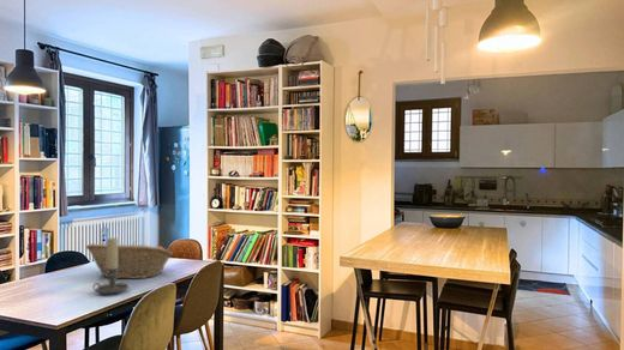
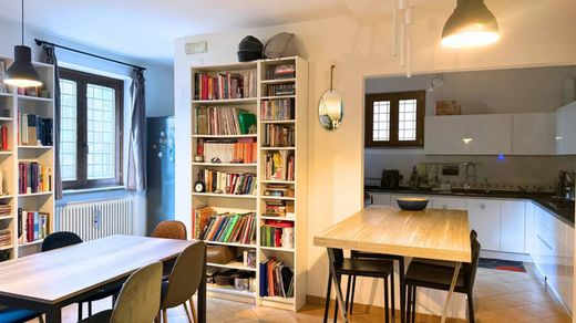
- candle holder [92,236,130,296]
- fruit basket [85,241,174,280]
